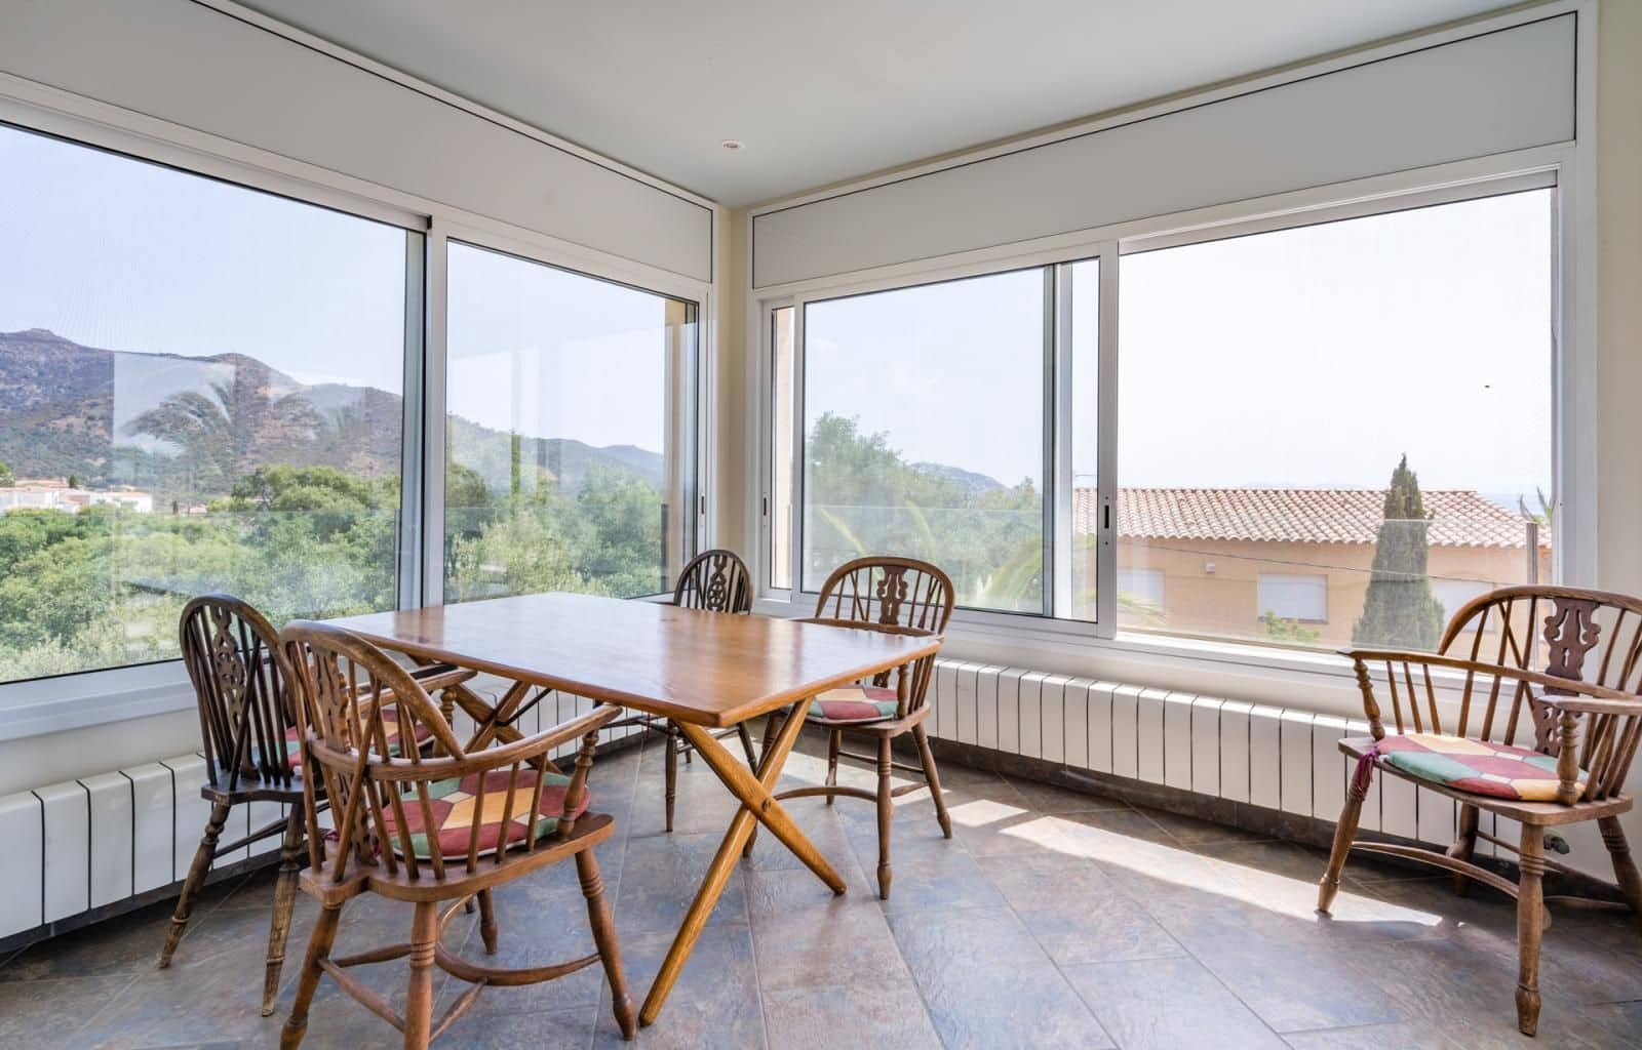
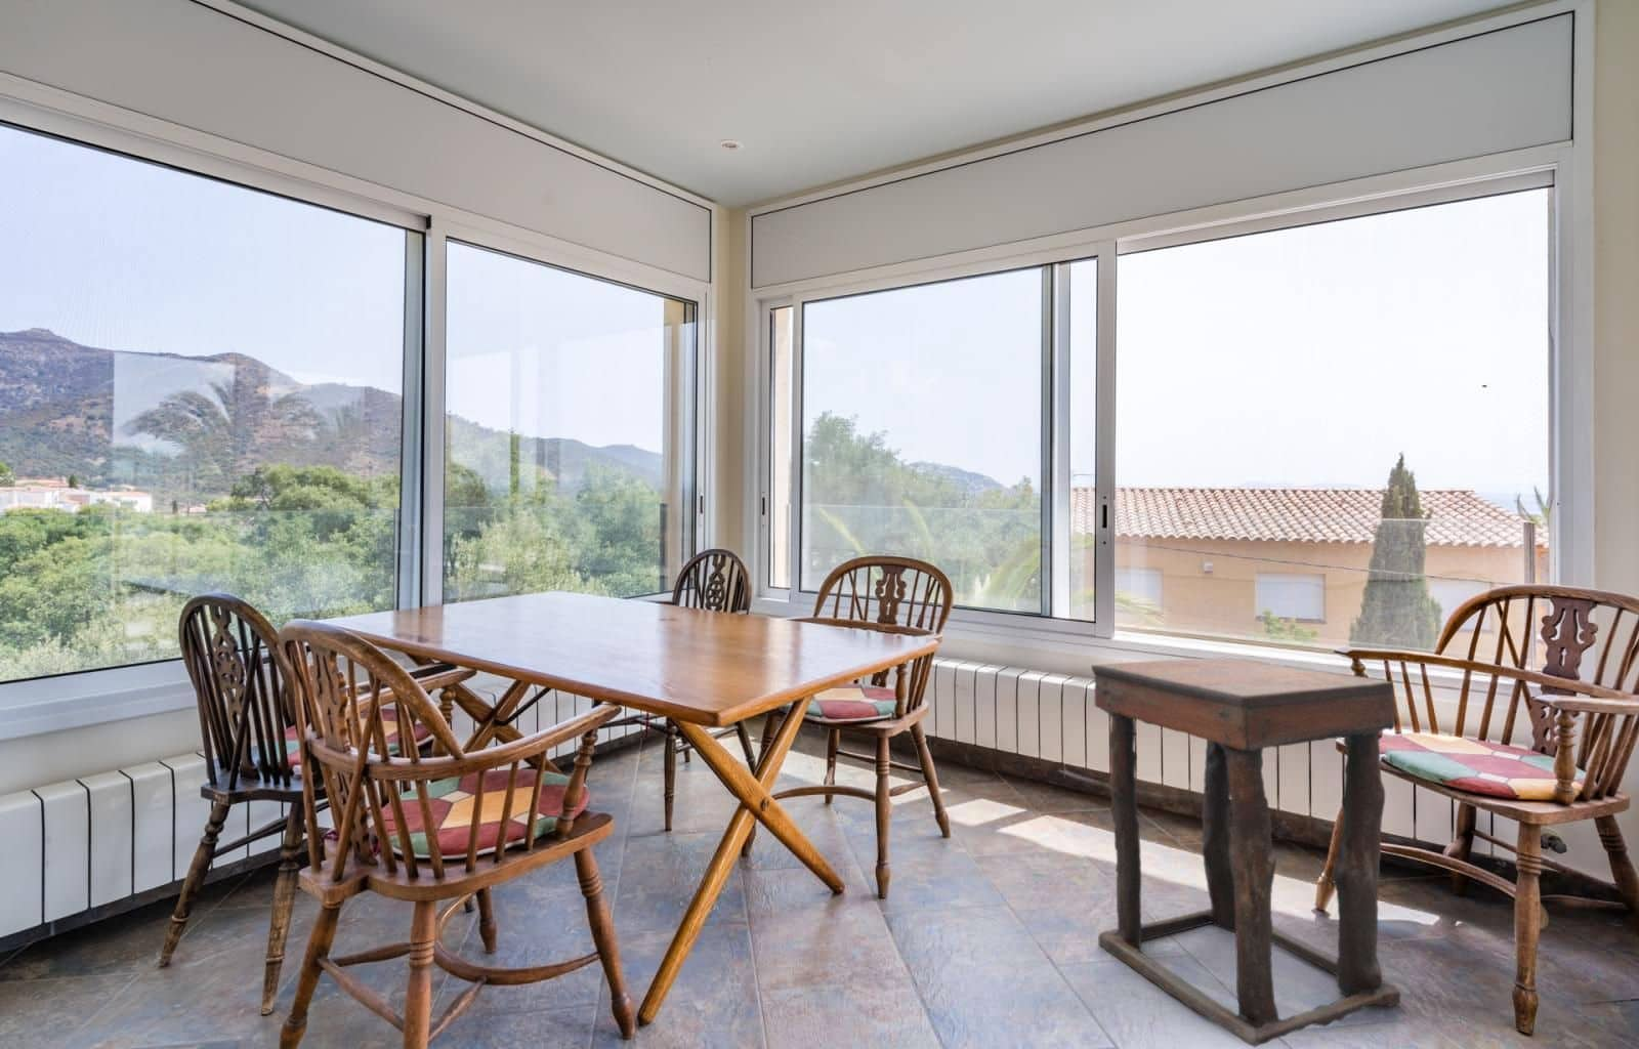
+ side table [1091,656,1401,1048]
